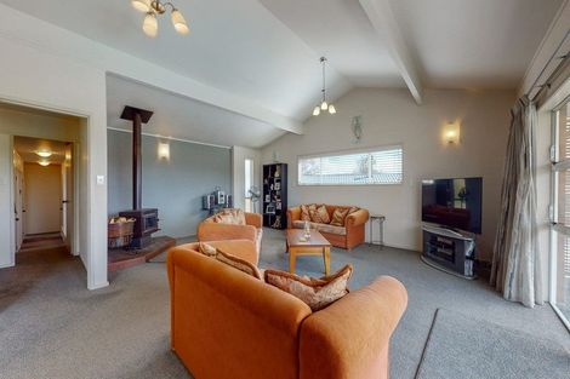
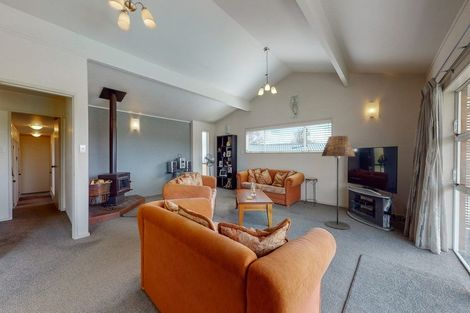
+ floor lamp [321,135,356,230]
